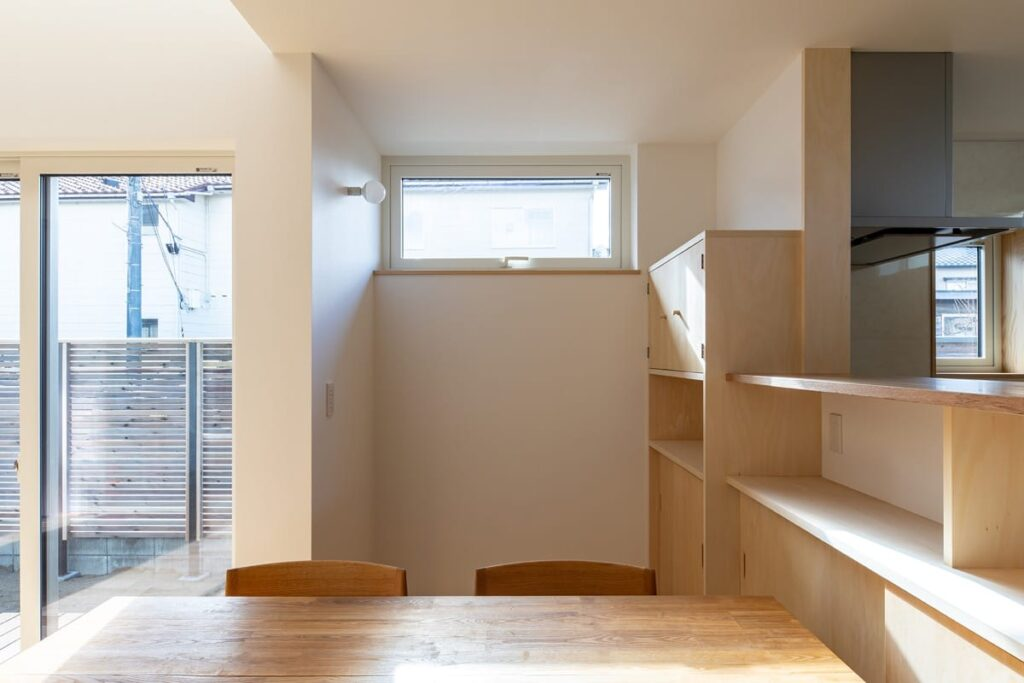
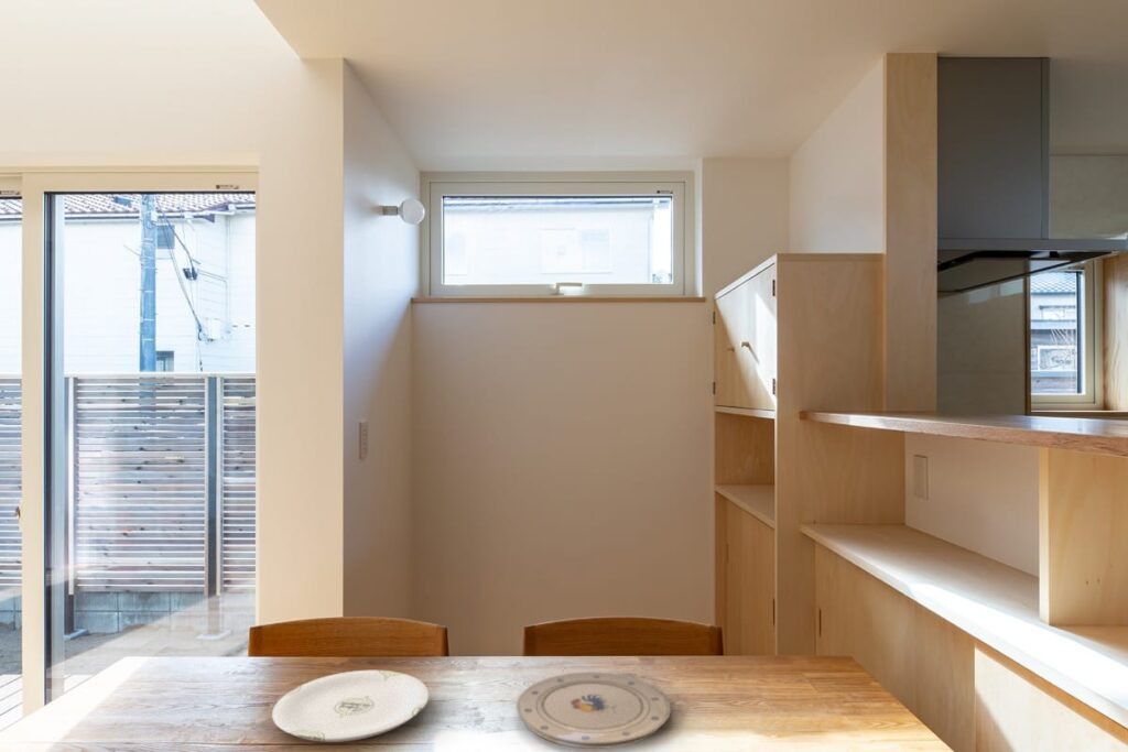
+ plate [516,671,672,750]
+ plate [271,669,430,743]
